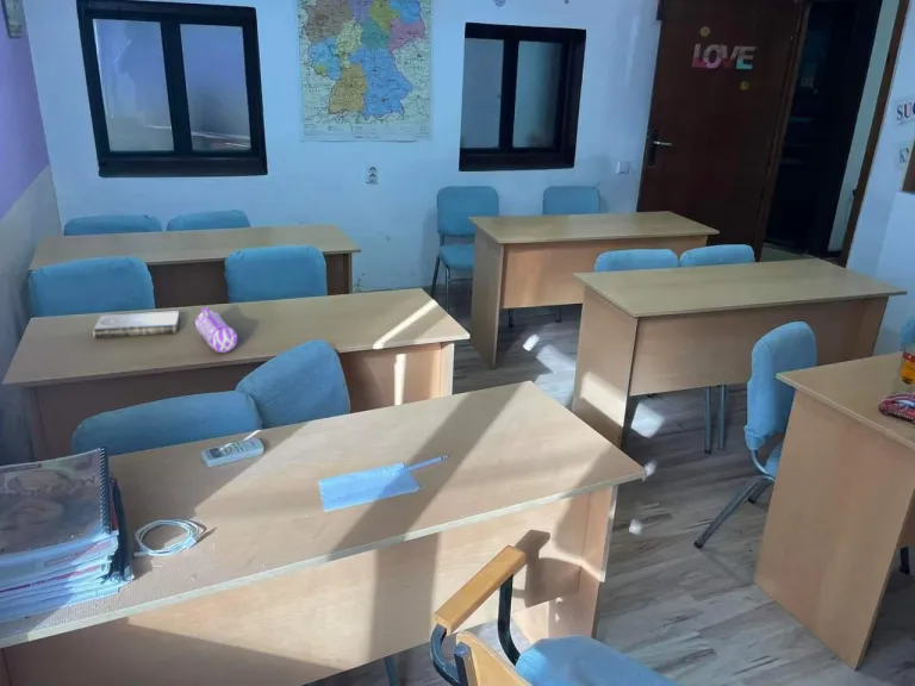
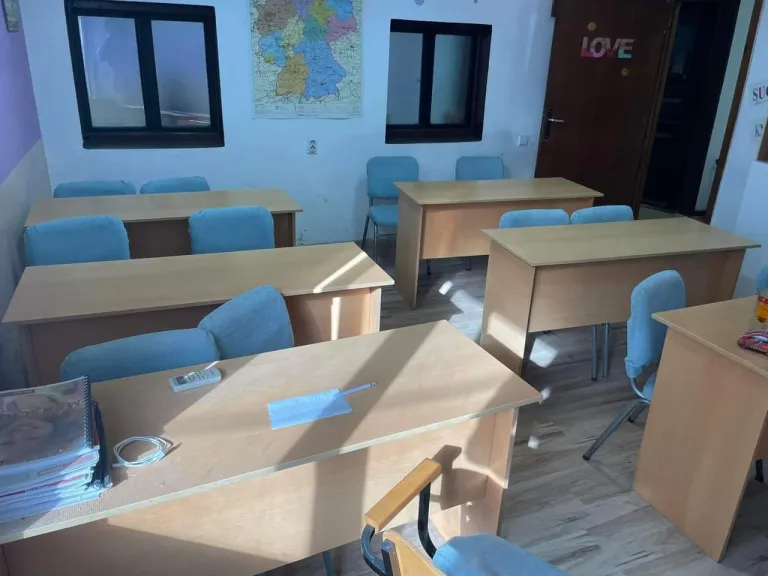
- book [92,310,180,339]
- pencil case [192,307,238,354]
